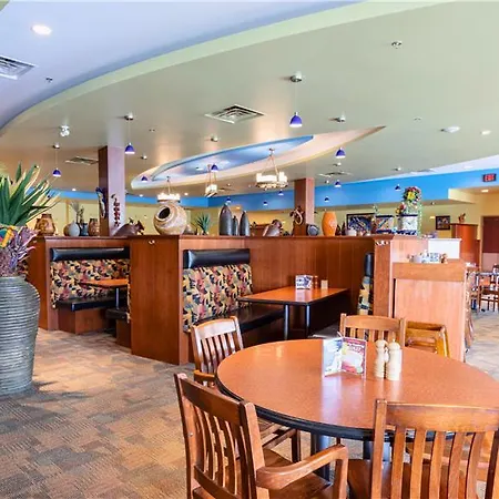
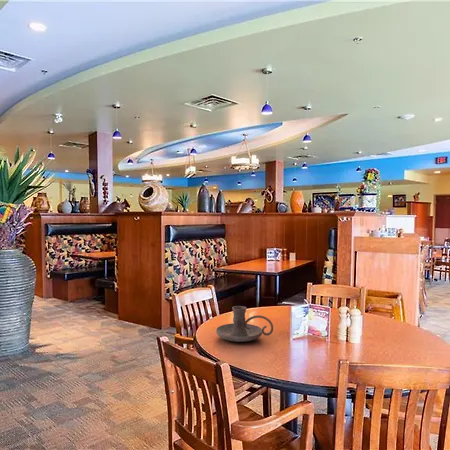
+ candle holder [215,305,274,343]
